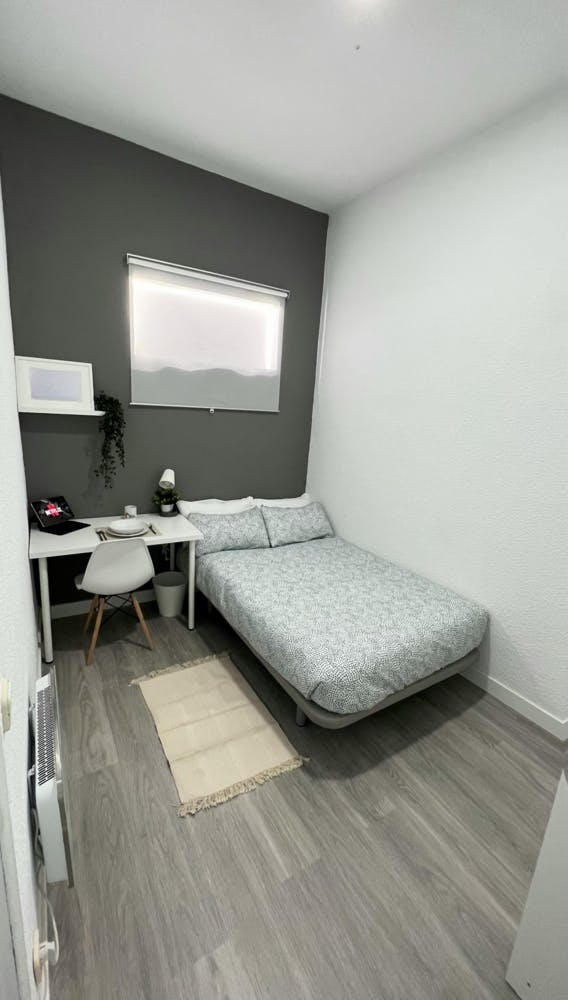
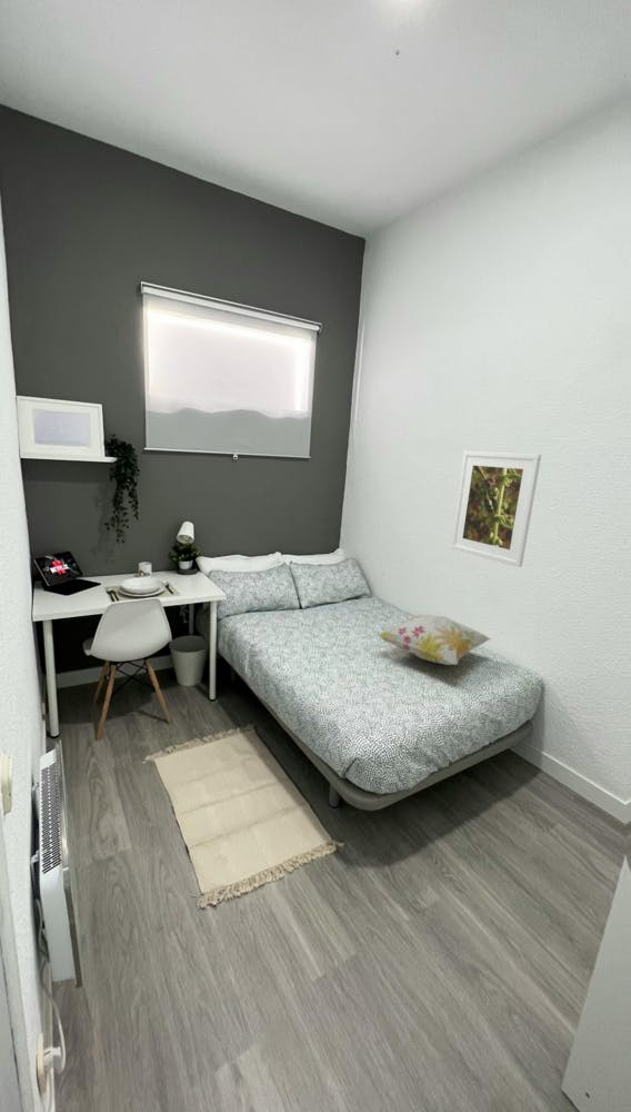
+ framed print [450,450,542,568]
+ decorative pillow [375,614,493,666]
